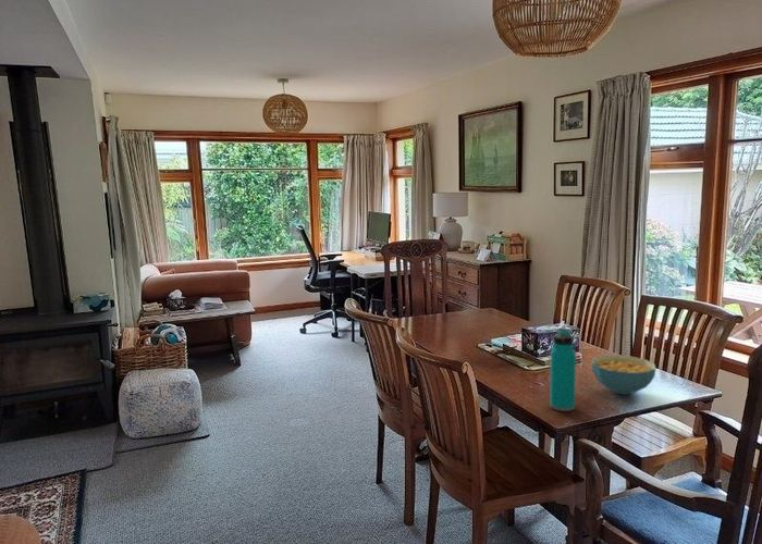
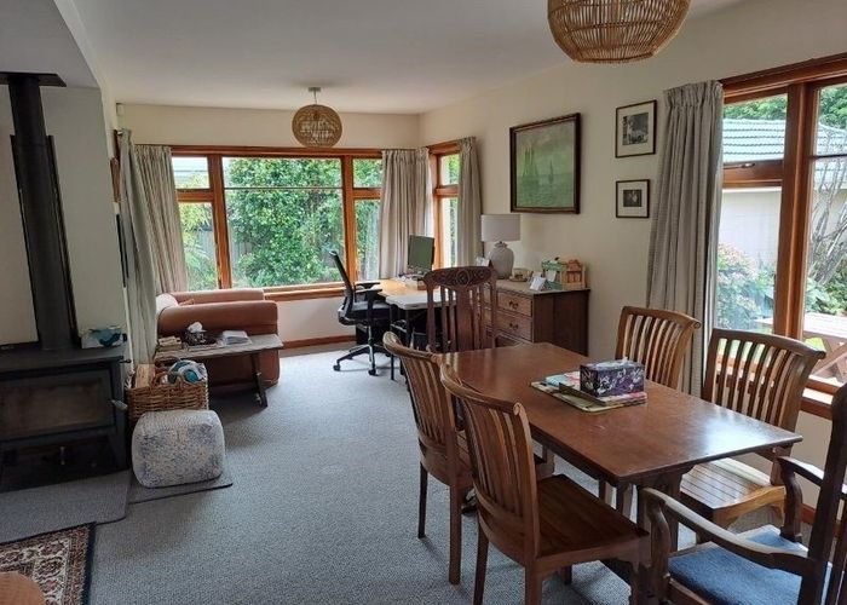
- water bottle [549,327,577,412]
- cereal bowl [591,354,656,396]
